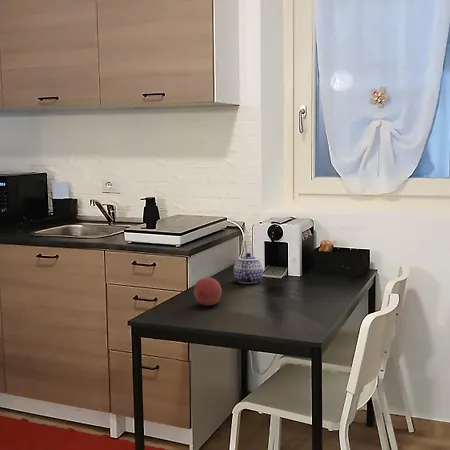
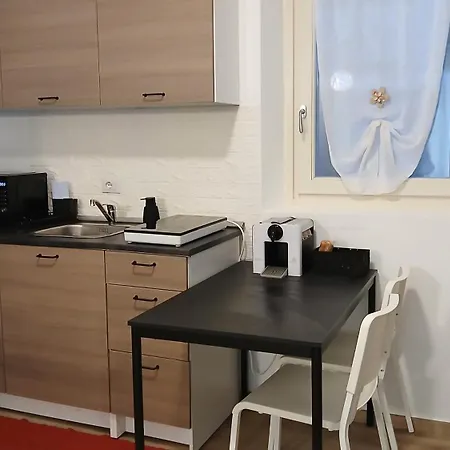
- teapot [233,252,264,285]
- fruit [193,277,223,307]
